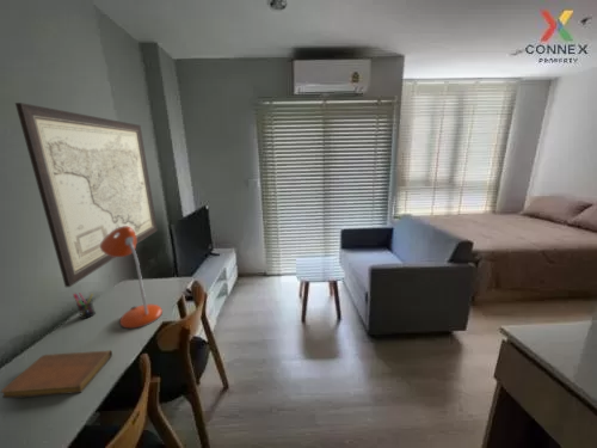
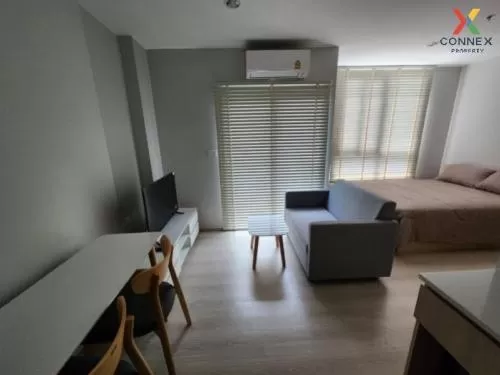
- desk lamp [100,226,164,330]
- wall art [14,102,159,288]
- pen holder [72,293,97,320]
- notebook [0,349,113,399]
